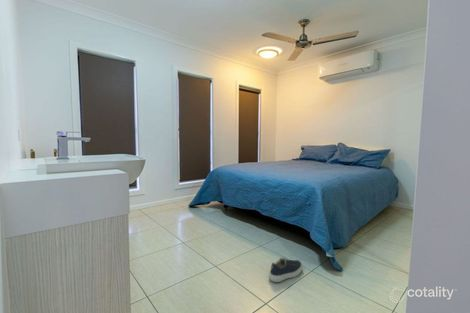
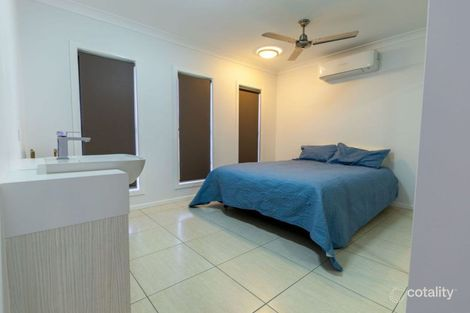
- shoe [268,257,304,283]
